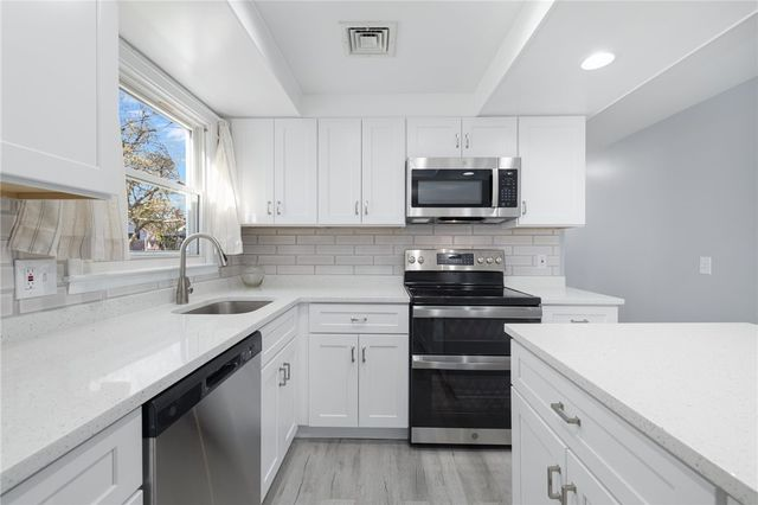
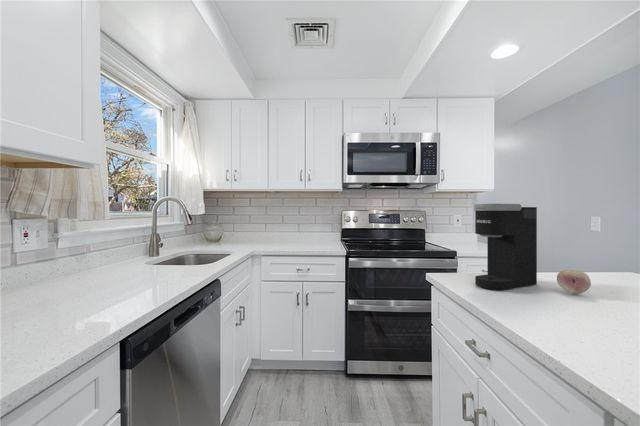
+ coffee maker [473,203,538,291]
+ fruit [556,269,592,296]
